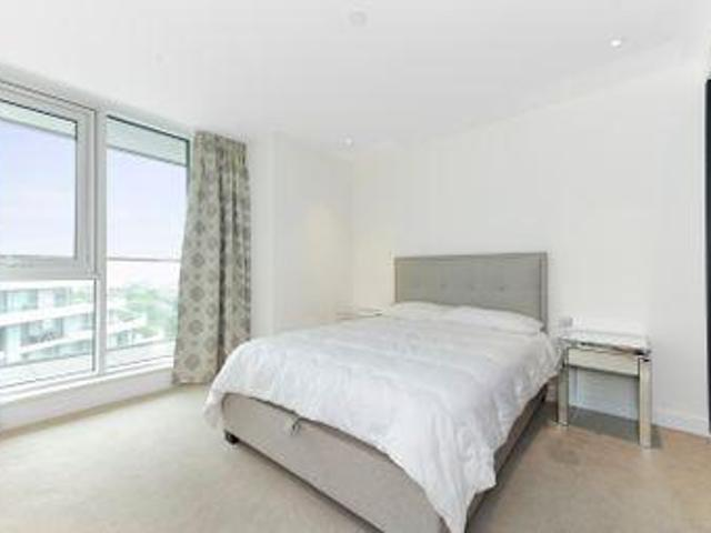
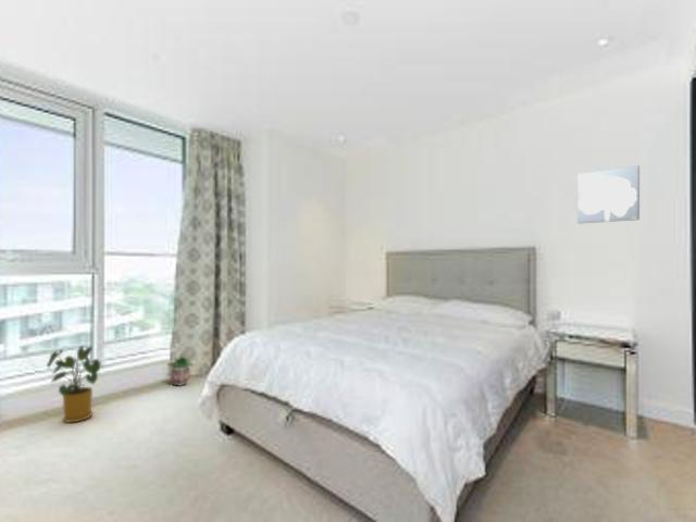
+ wall art [576,164,641,224]
+ house plant [46,345,105,424]
+ potted plant [166,353,195,387]
